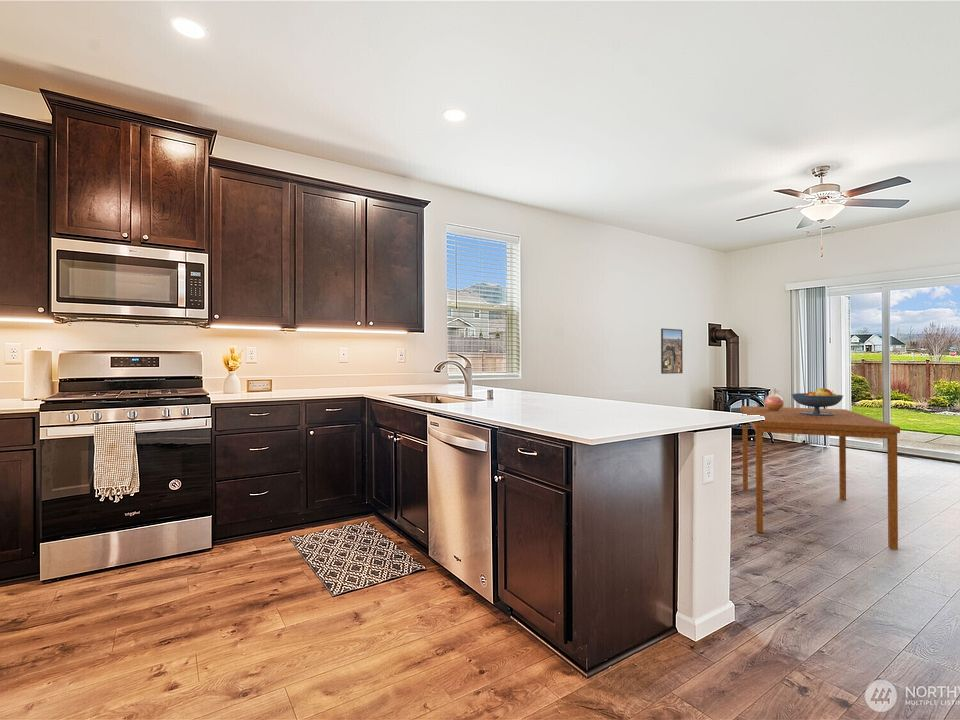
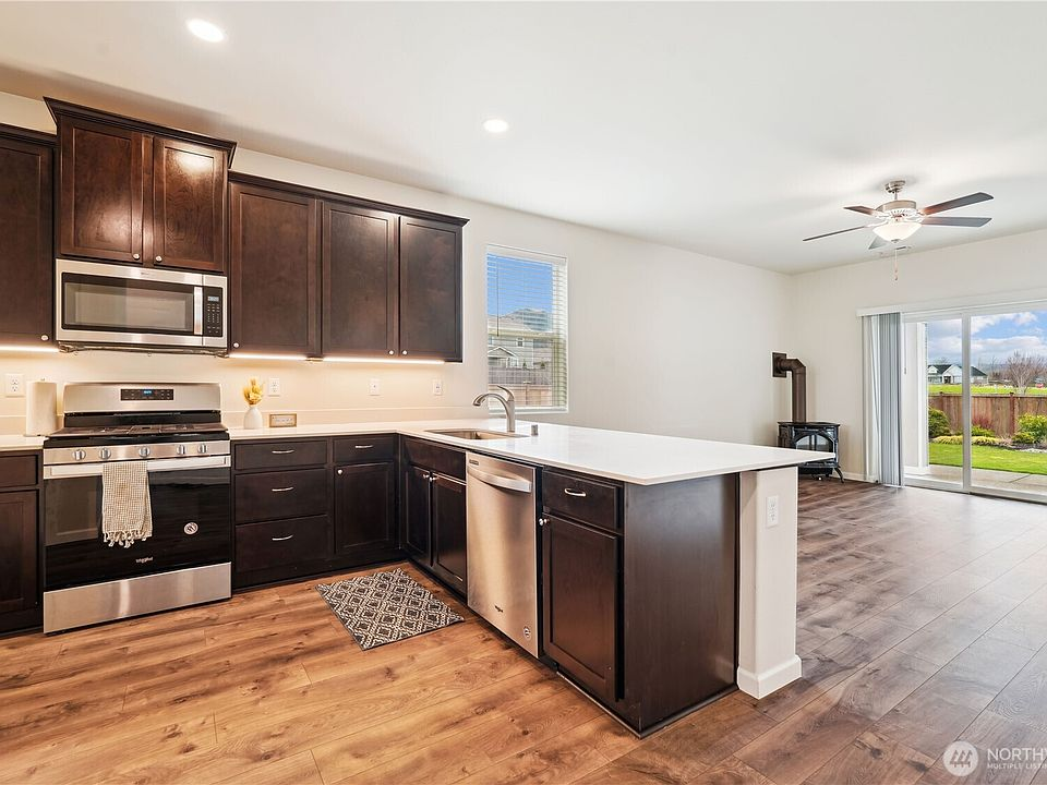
- dining table [740,405,901,551]
- fruit bowl [791,387,844,416]
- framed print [660,327,684,375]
- vase [763,387,785,410]
